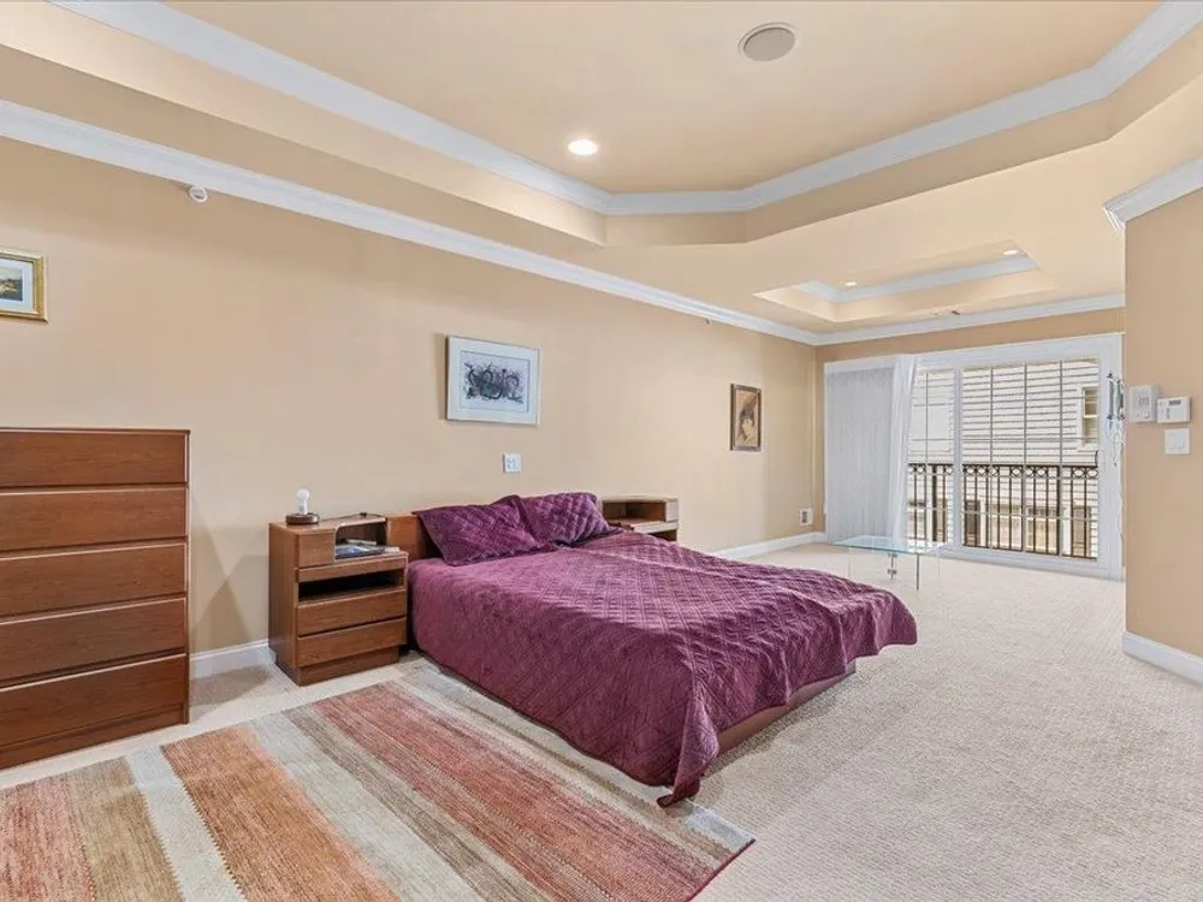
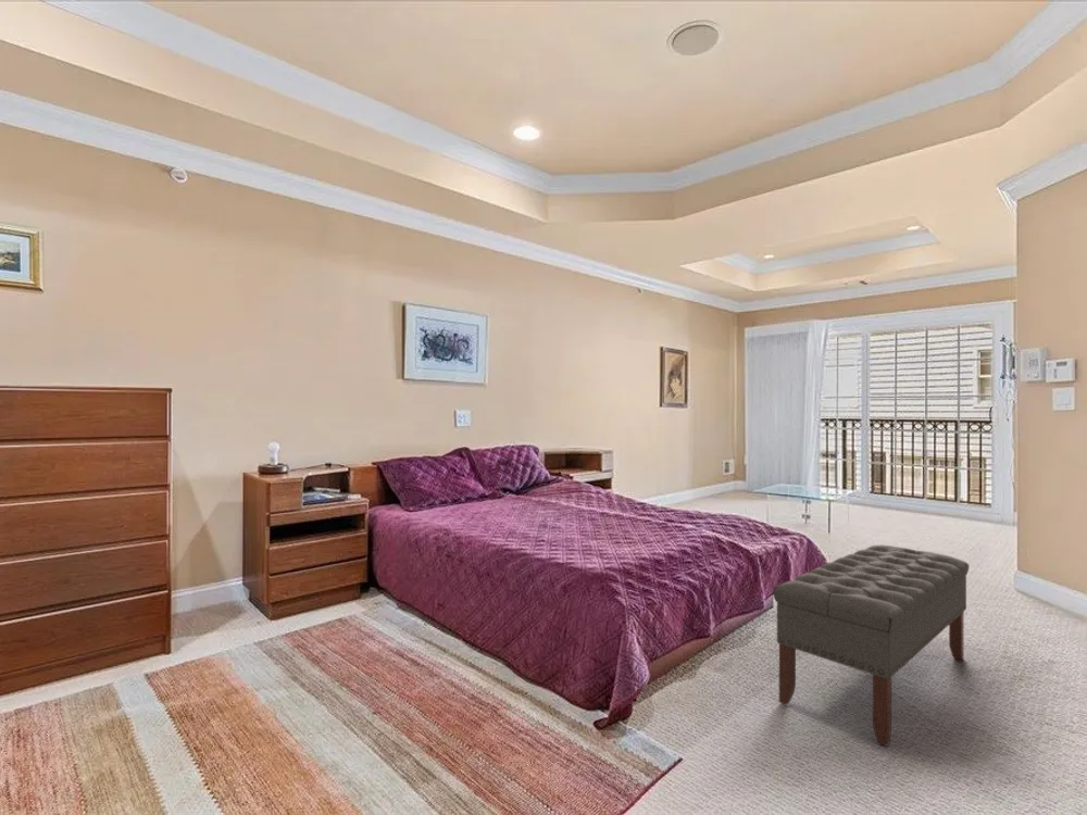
+ bench [772,543,970,747]
